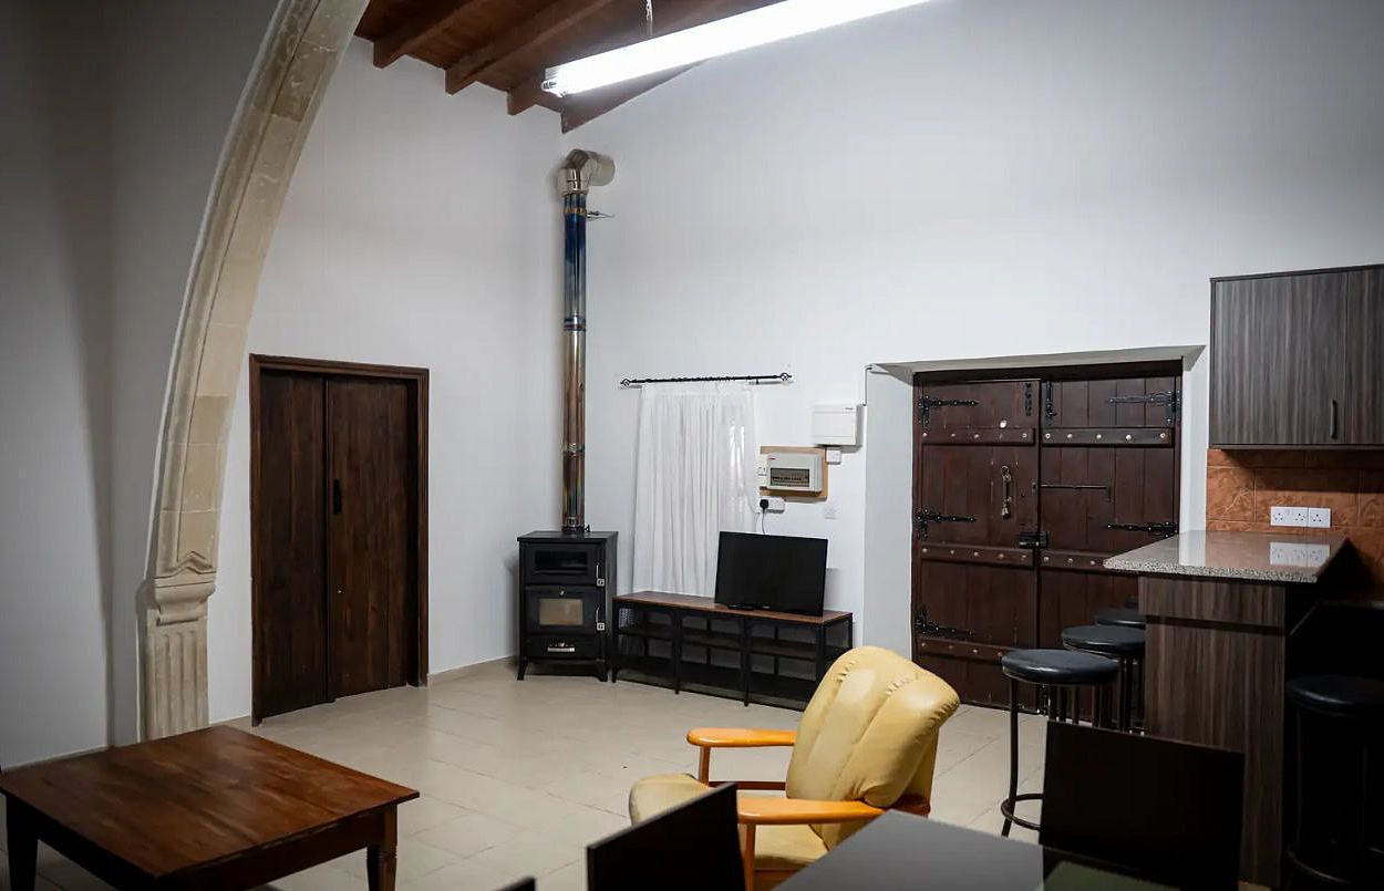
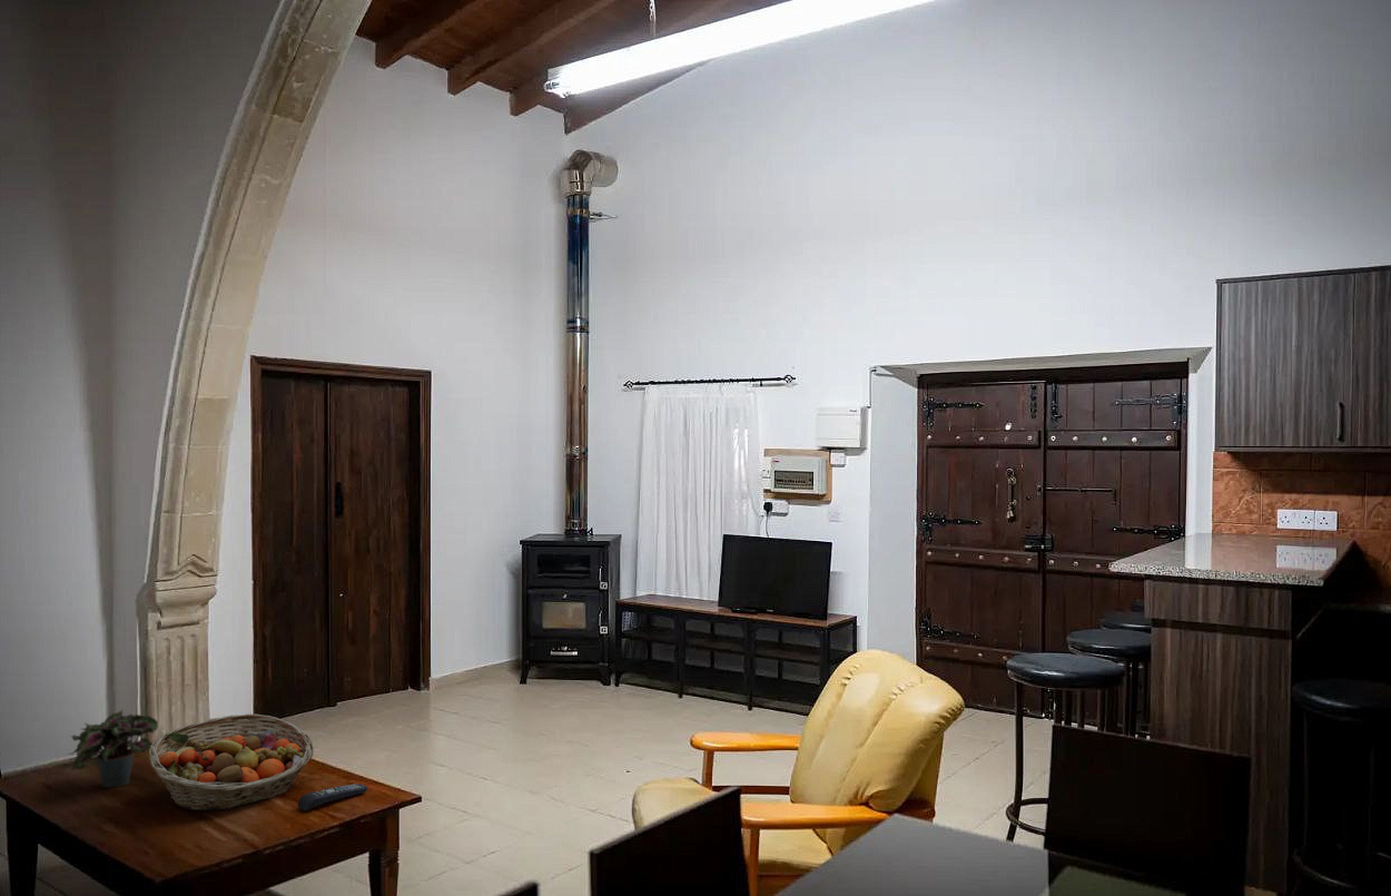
+ potted plant [67,709,159,788]
+ remote control [297,782,369,811]
+ fruit basket [148,712,315,813]
